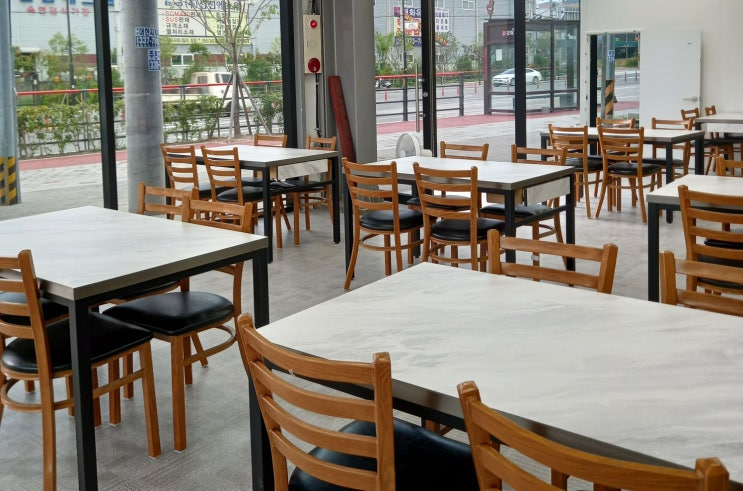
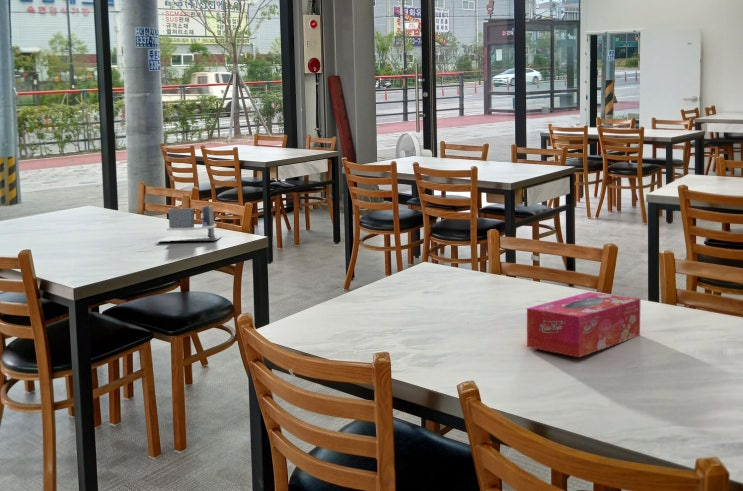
+ utensil holder [156,205,222,242]
+ tissue box [526,291,642,358]
